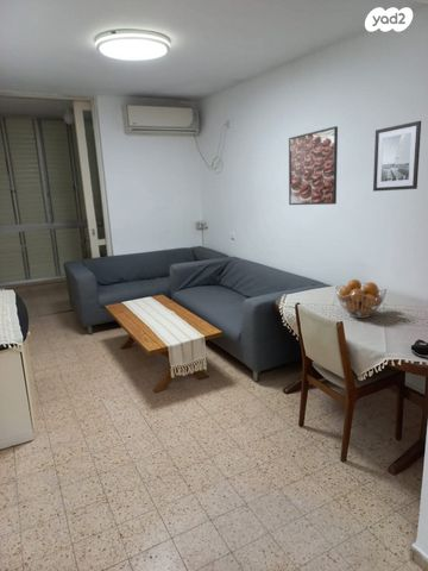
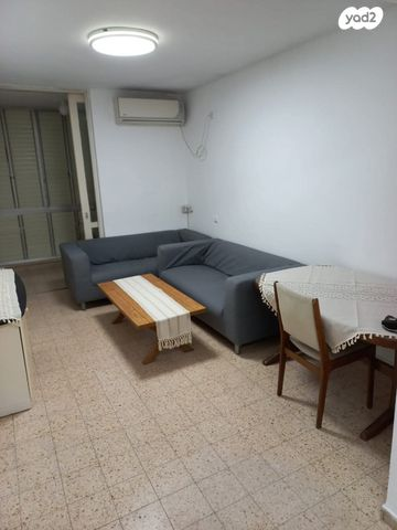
- fruit basket [334,278,388,319]
- wall art [372,120,422,193]
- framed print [288,125,339,206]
